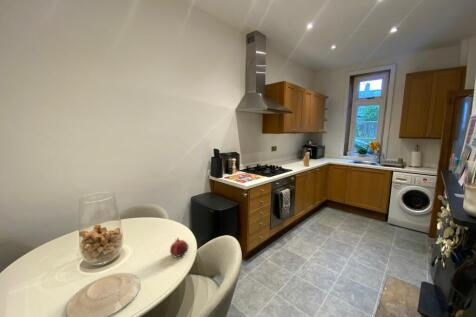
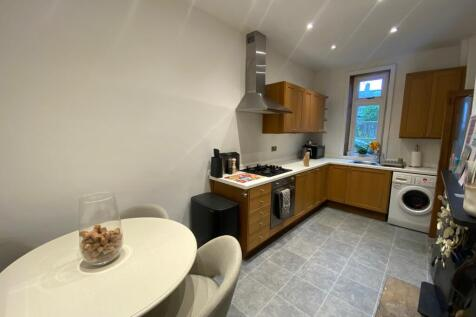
- fruit [169,237,189,258]
- plate [65,272,141,317]
